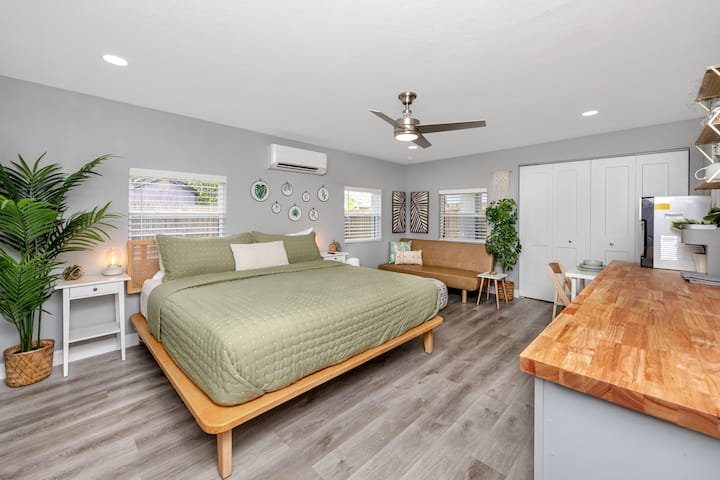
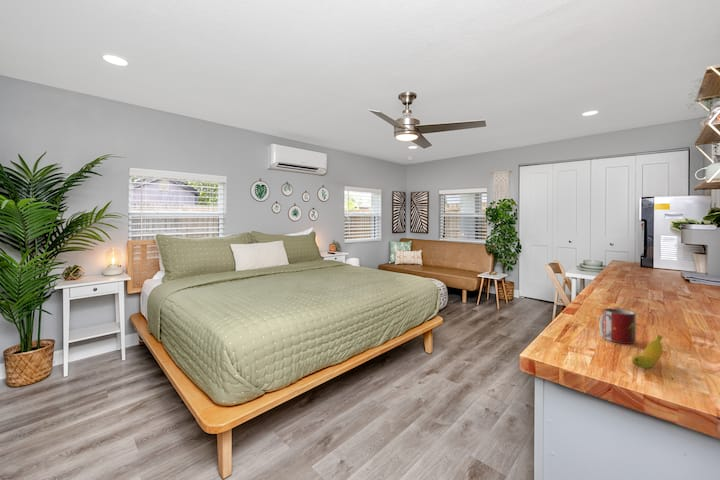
+ banana [631,334,664,369]
+ mug [598,307,637,345]
